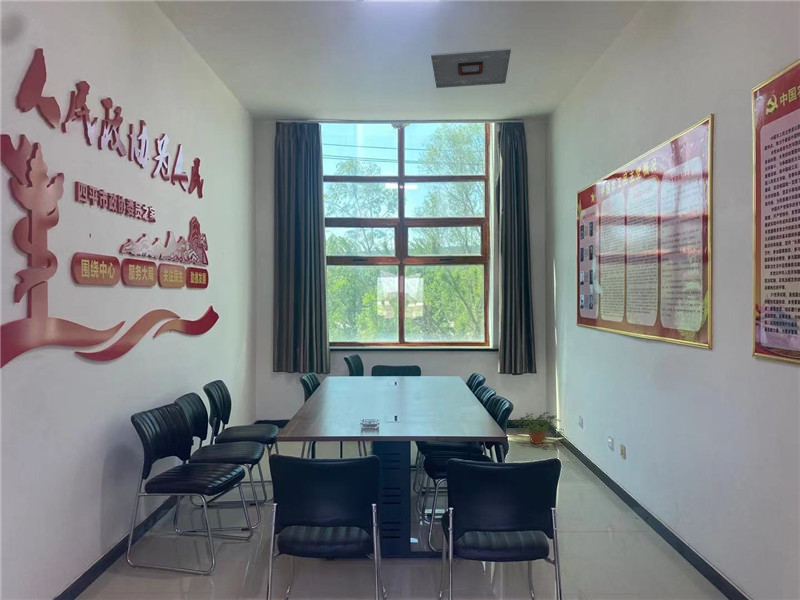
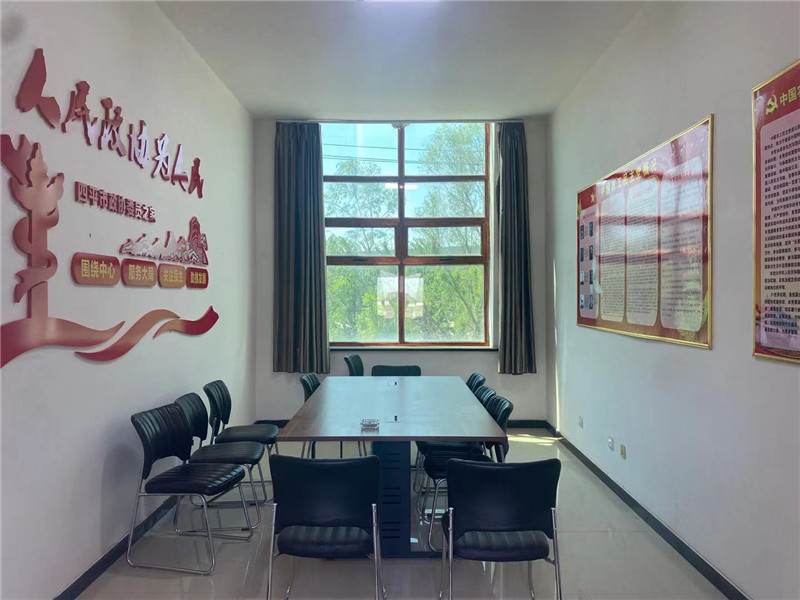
- potted plant [511,411,565,445]
- ceiling vent [430,47,512,89]
